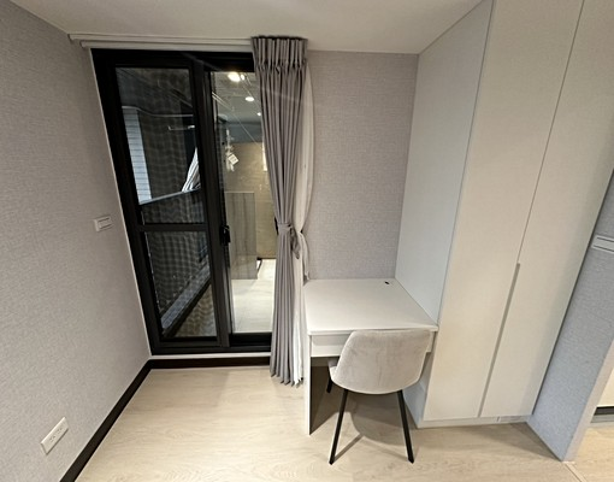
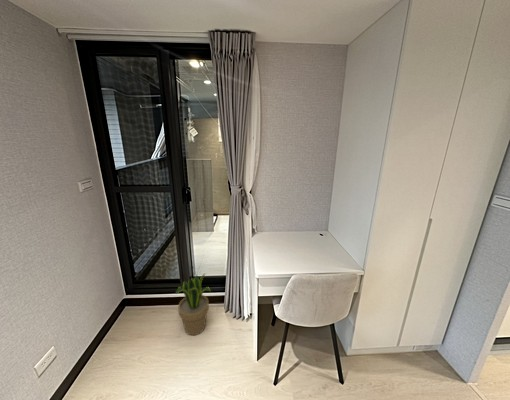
+ potted plant [175,272,212,336]
